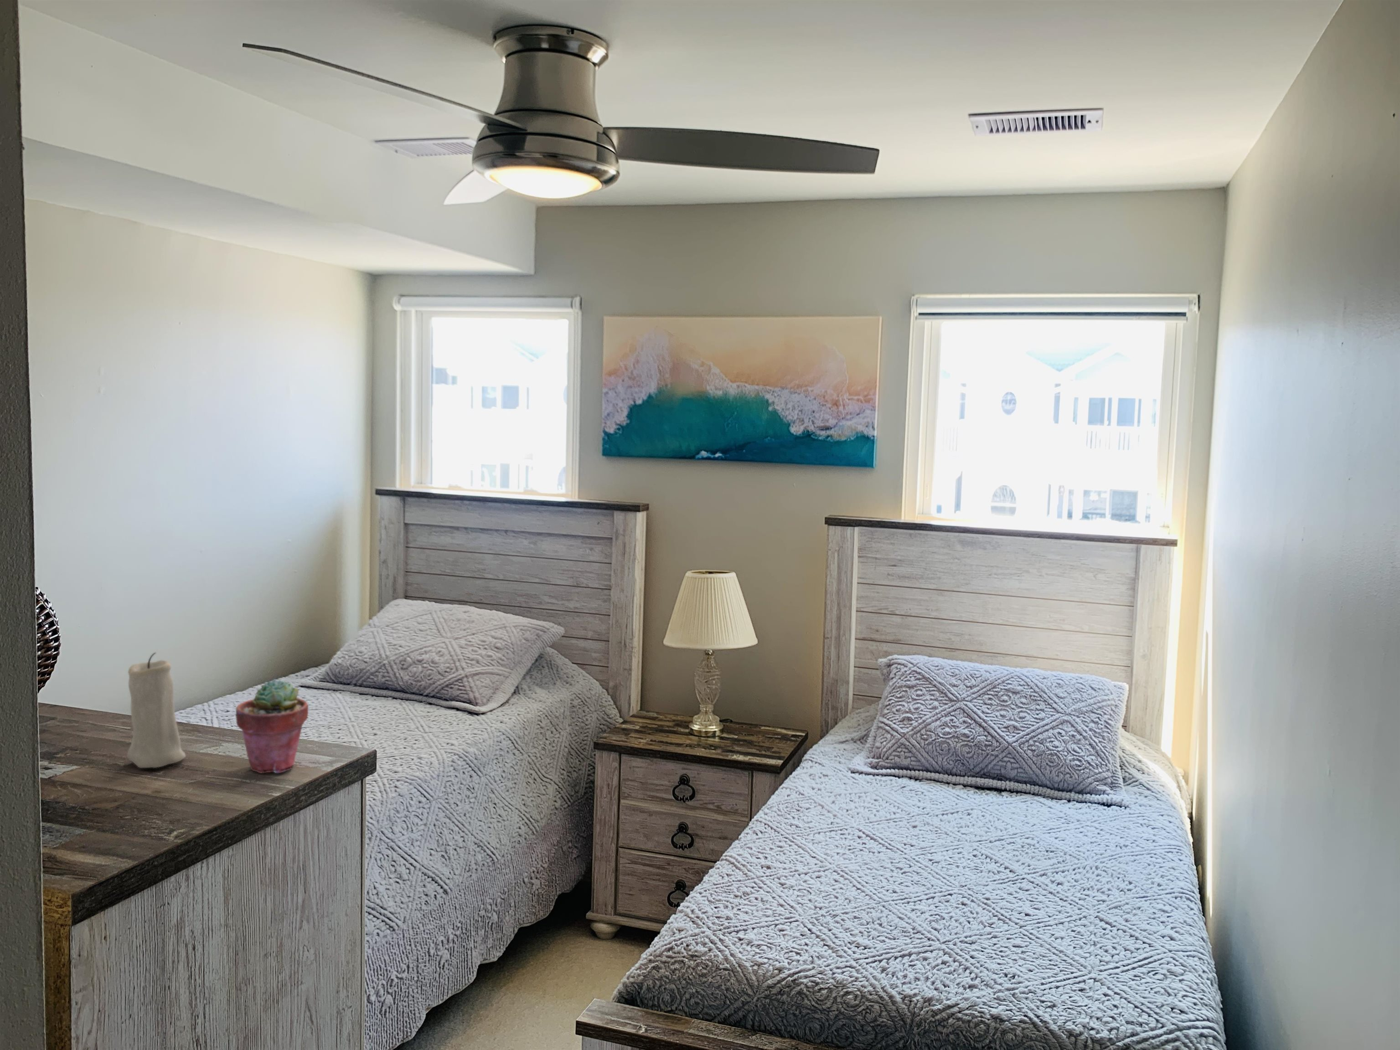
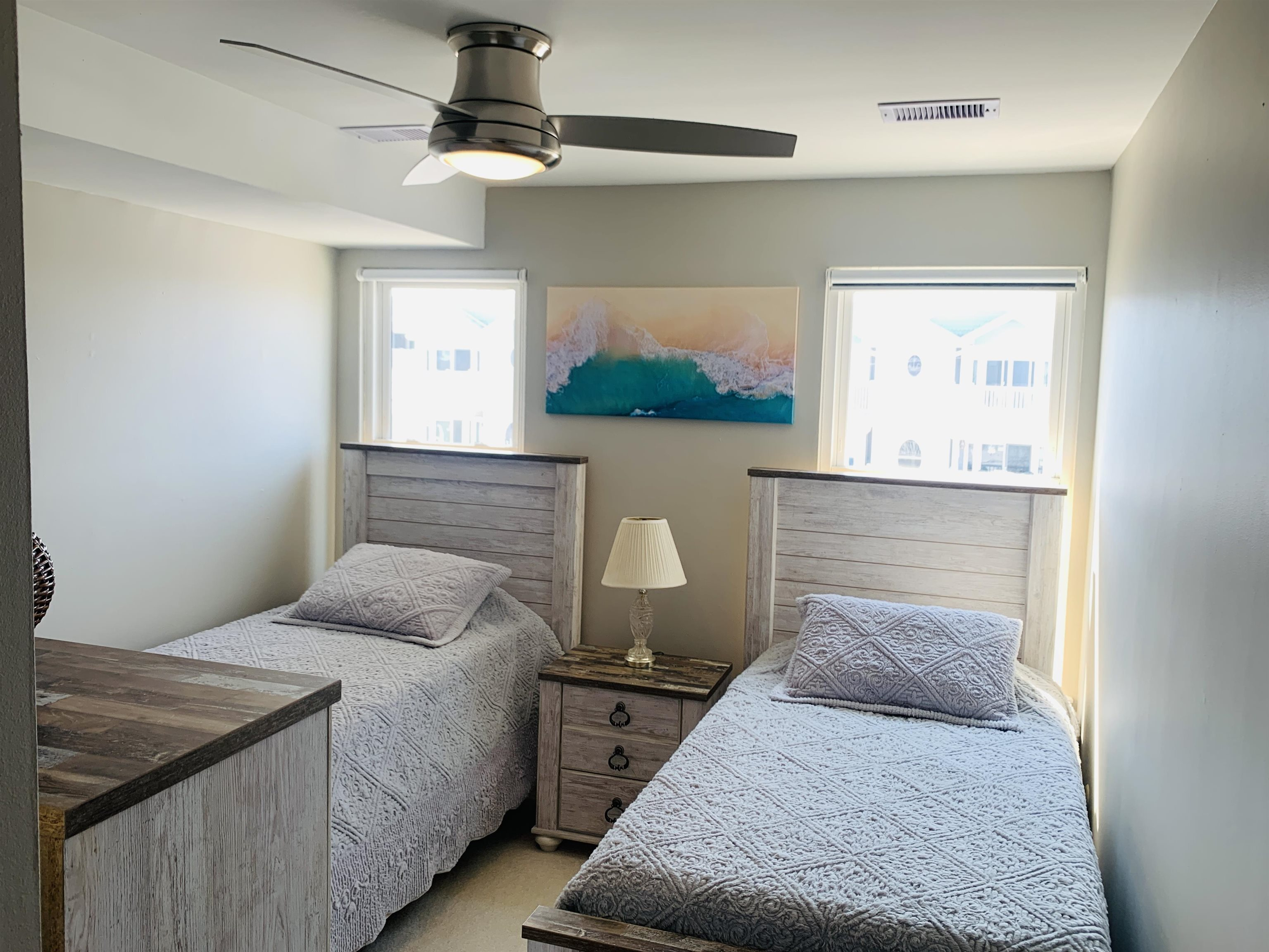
- candle [127,652,186,769]
- potted succulent [235,678,309,773]
